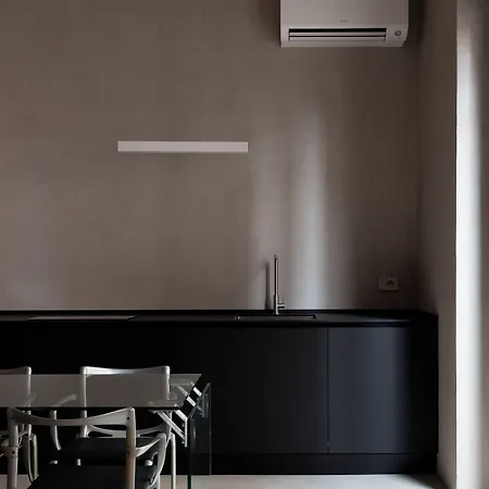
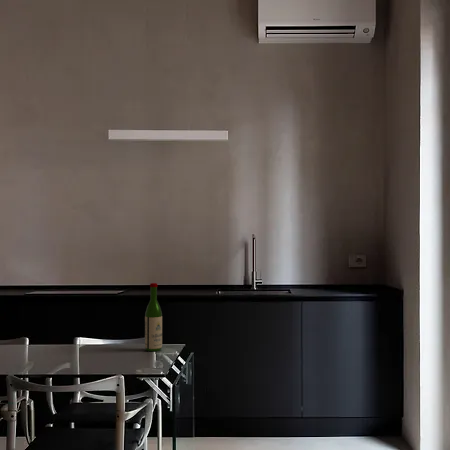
+ wine bottle [144,282,163,352]
